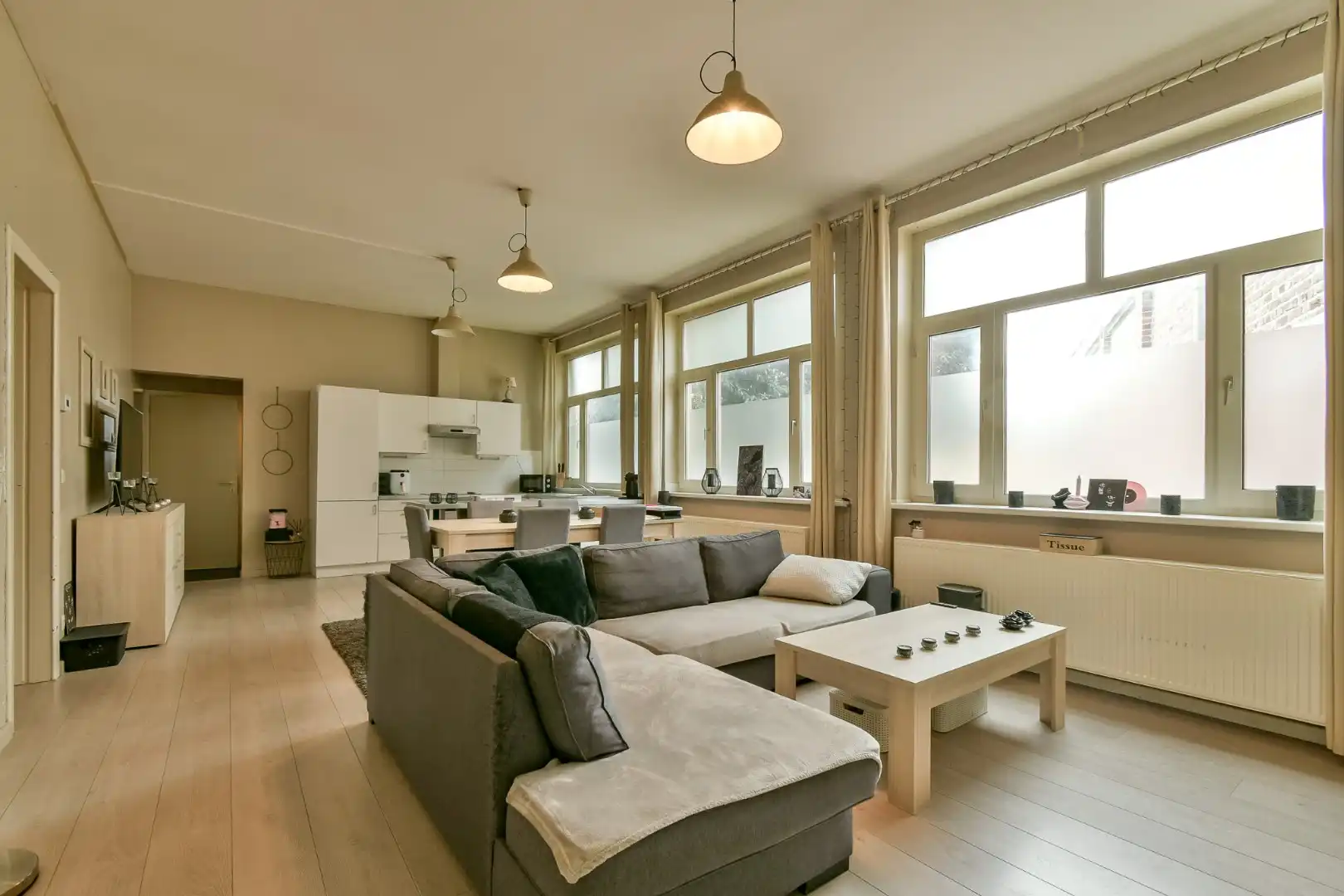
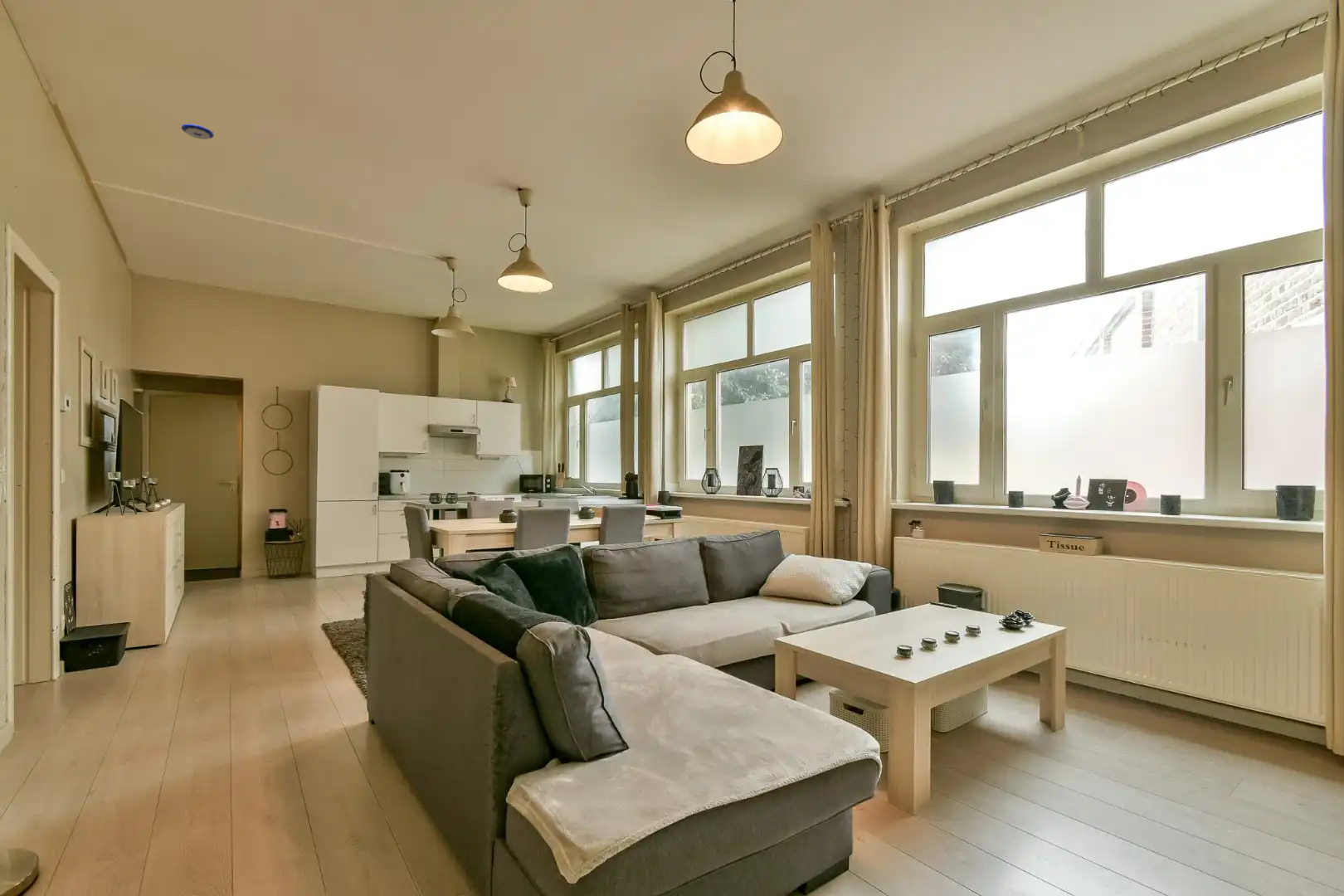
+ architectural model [181,123,215,140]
